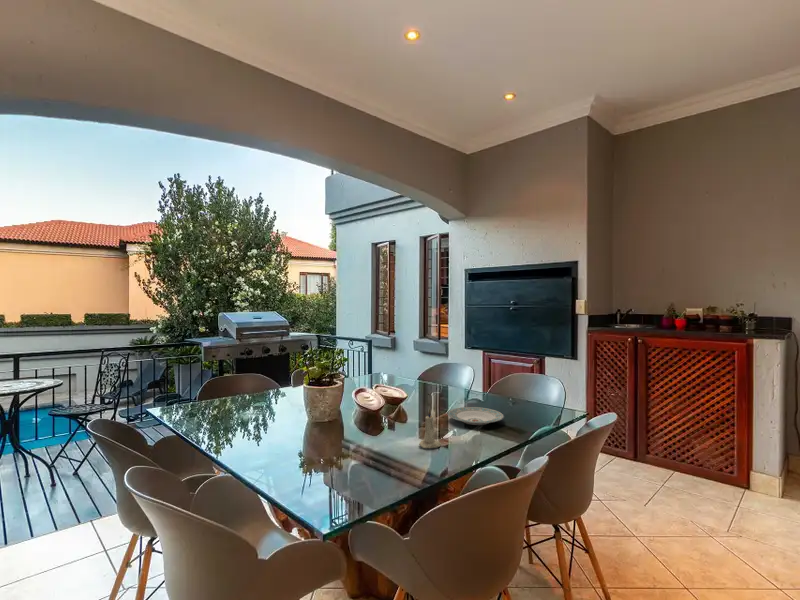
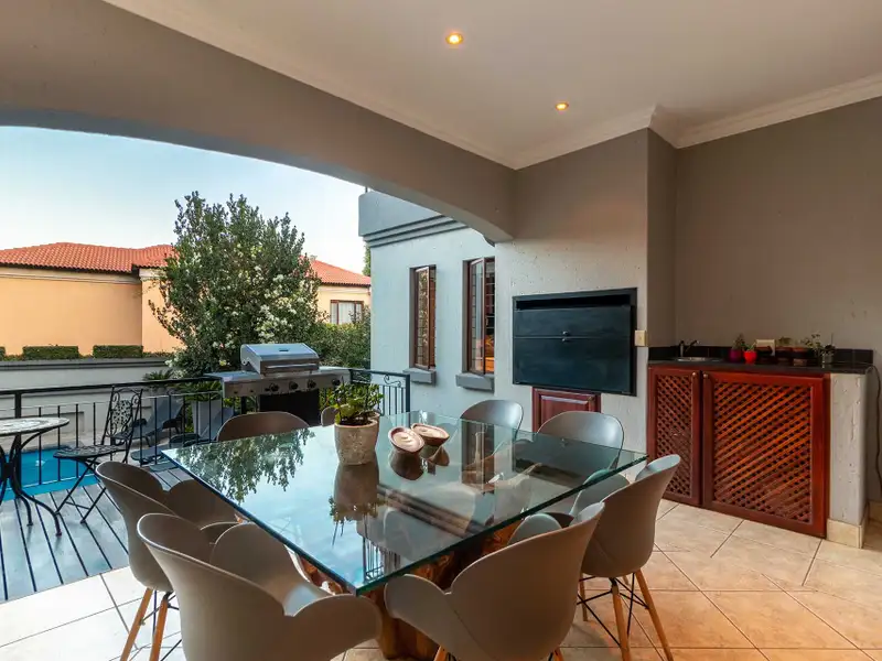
- plate [447,406,505,426]
- candle [418,408,442,449]
